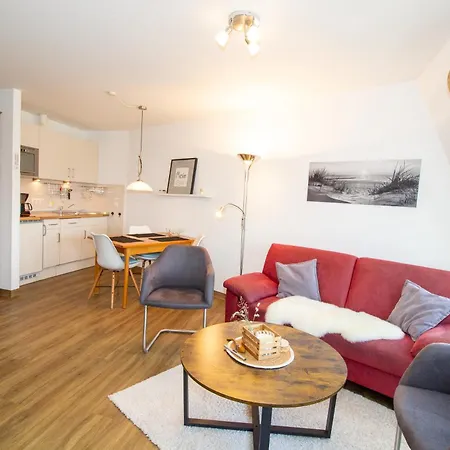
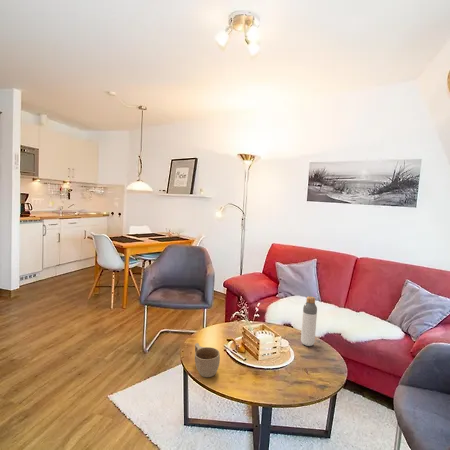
+ cup [194,342,221,378]
+ bottle [300,296,318,347]
